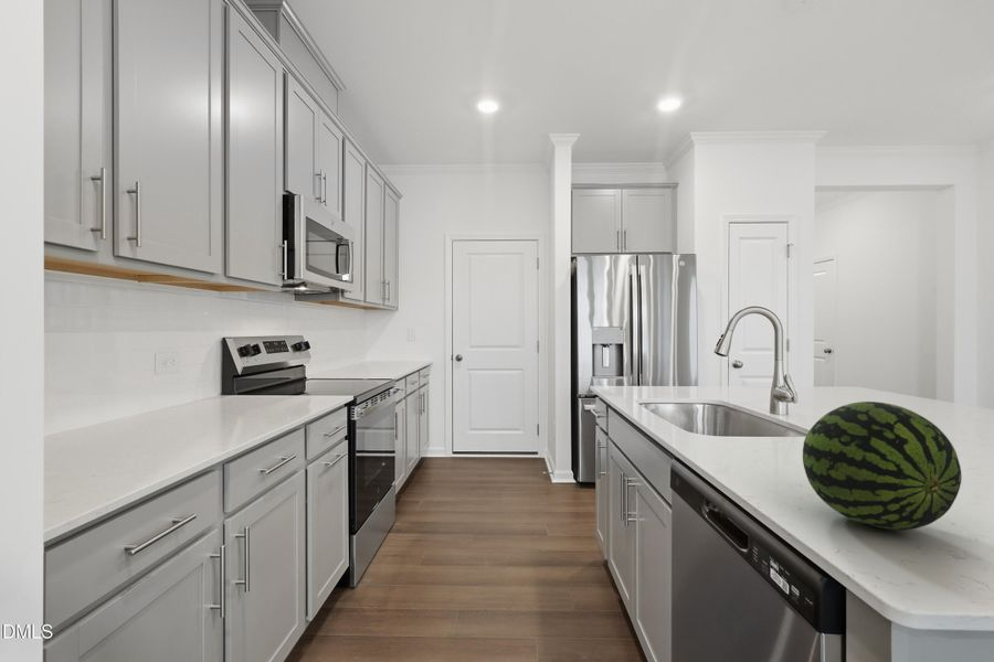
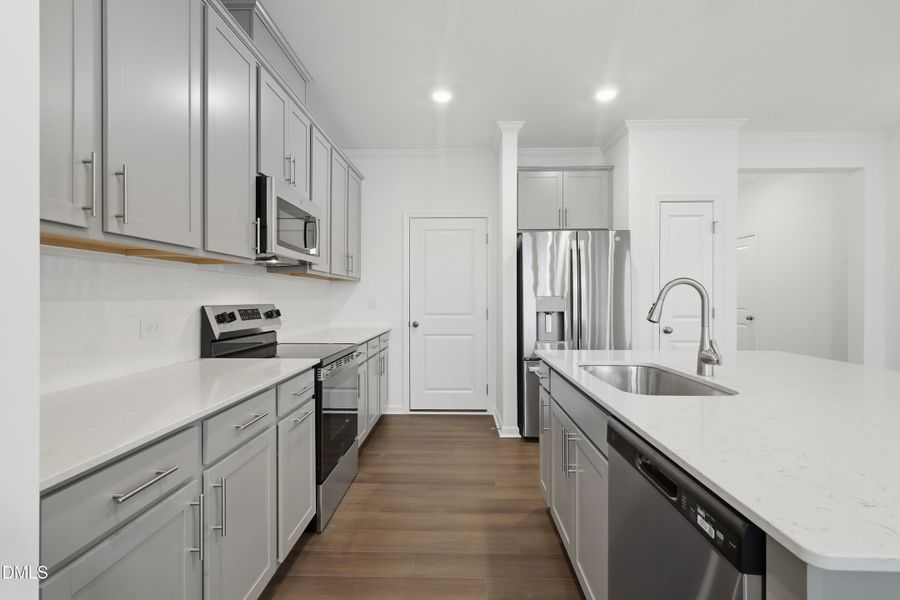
- fruit [802,401,963,531]
